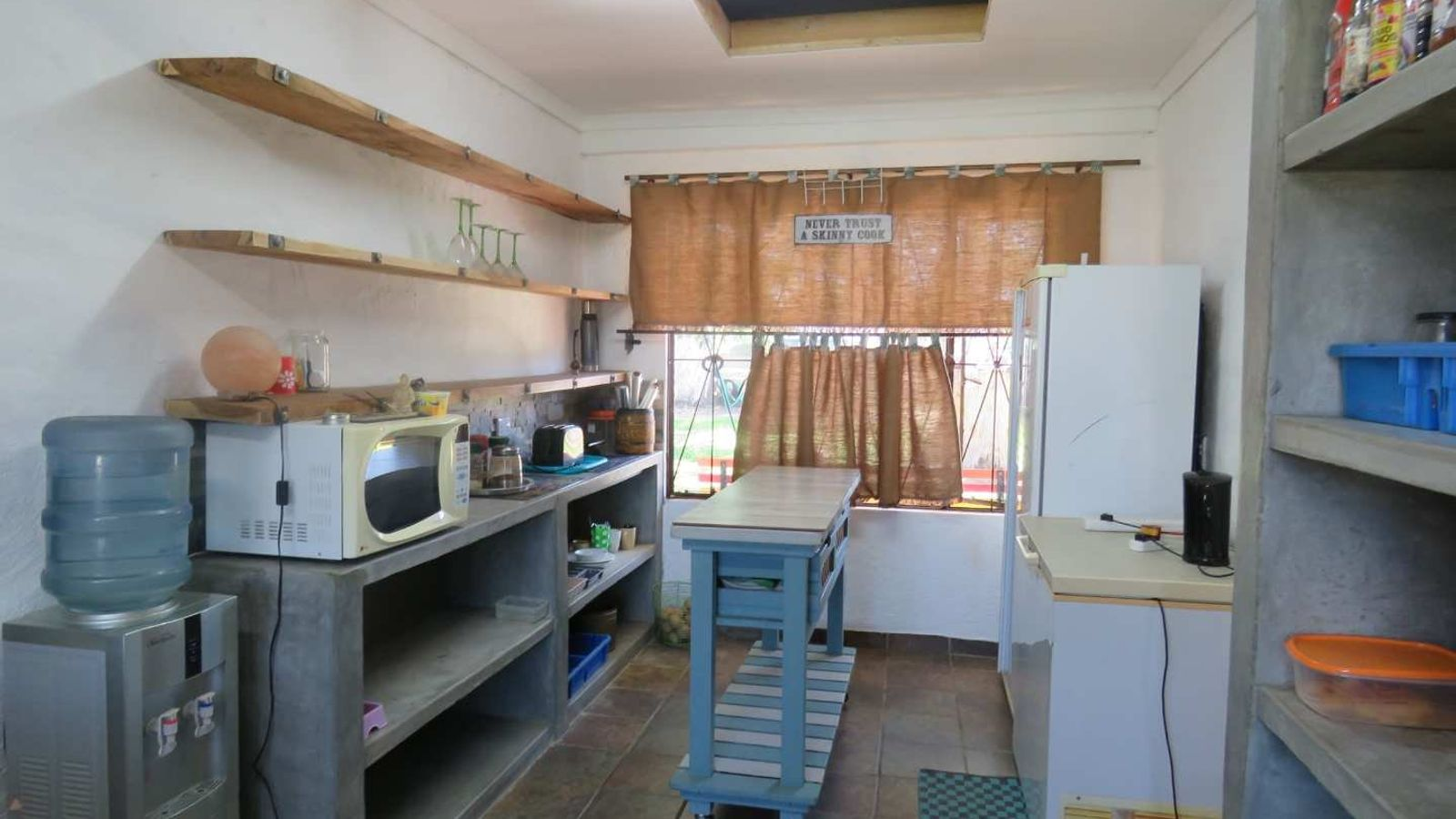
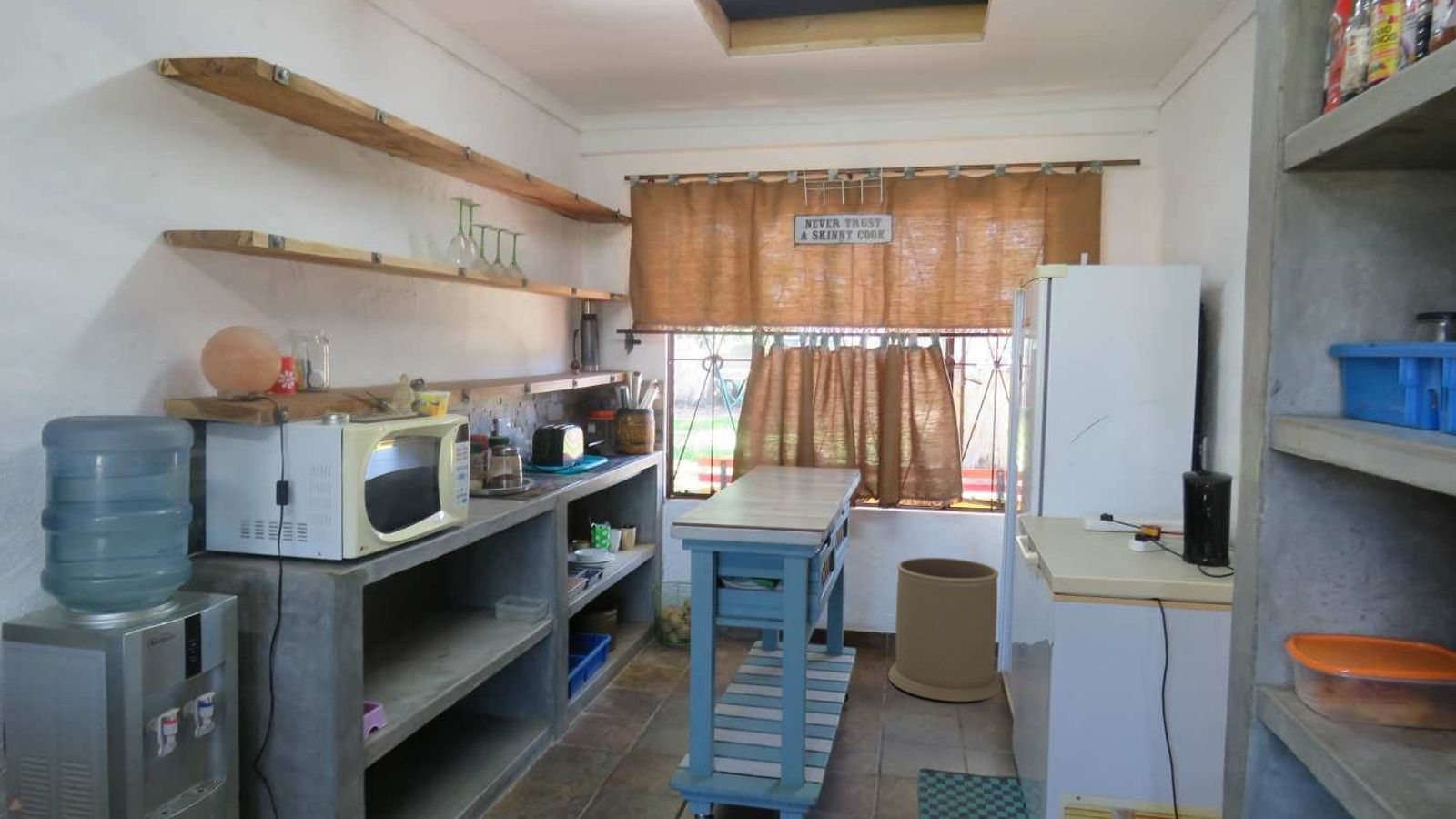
+ trash can [887,557,1002,703]
